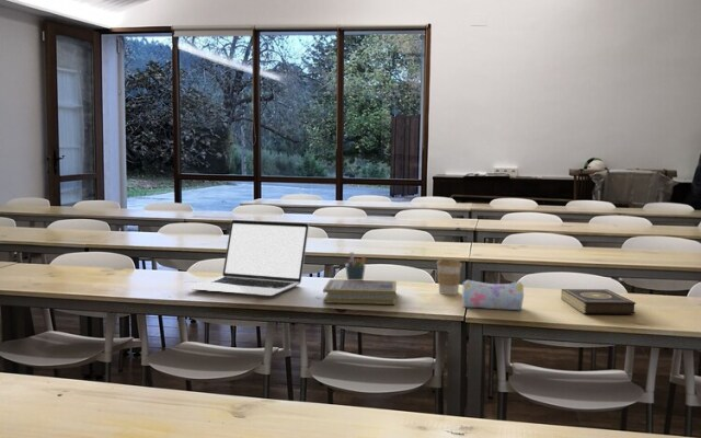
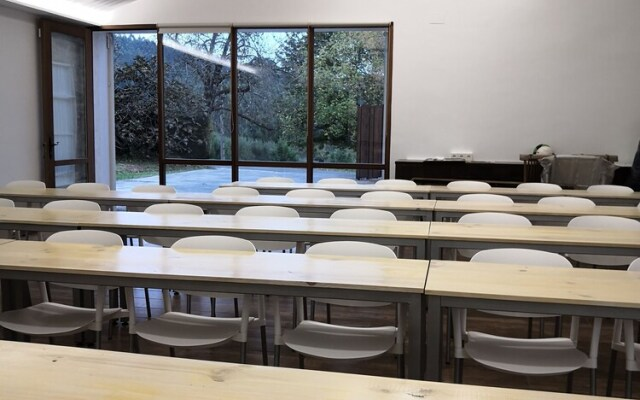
- pencil case [460,279,525,311]
- coffee cup [436,257,463,296]
- book [560,288,636,315]
- laptop [187,219,310,297]
- pen holder [344,251,367,280]
- book [322,278,398,306]
